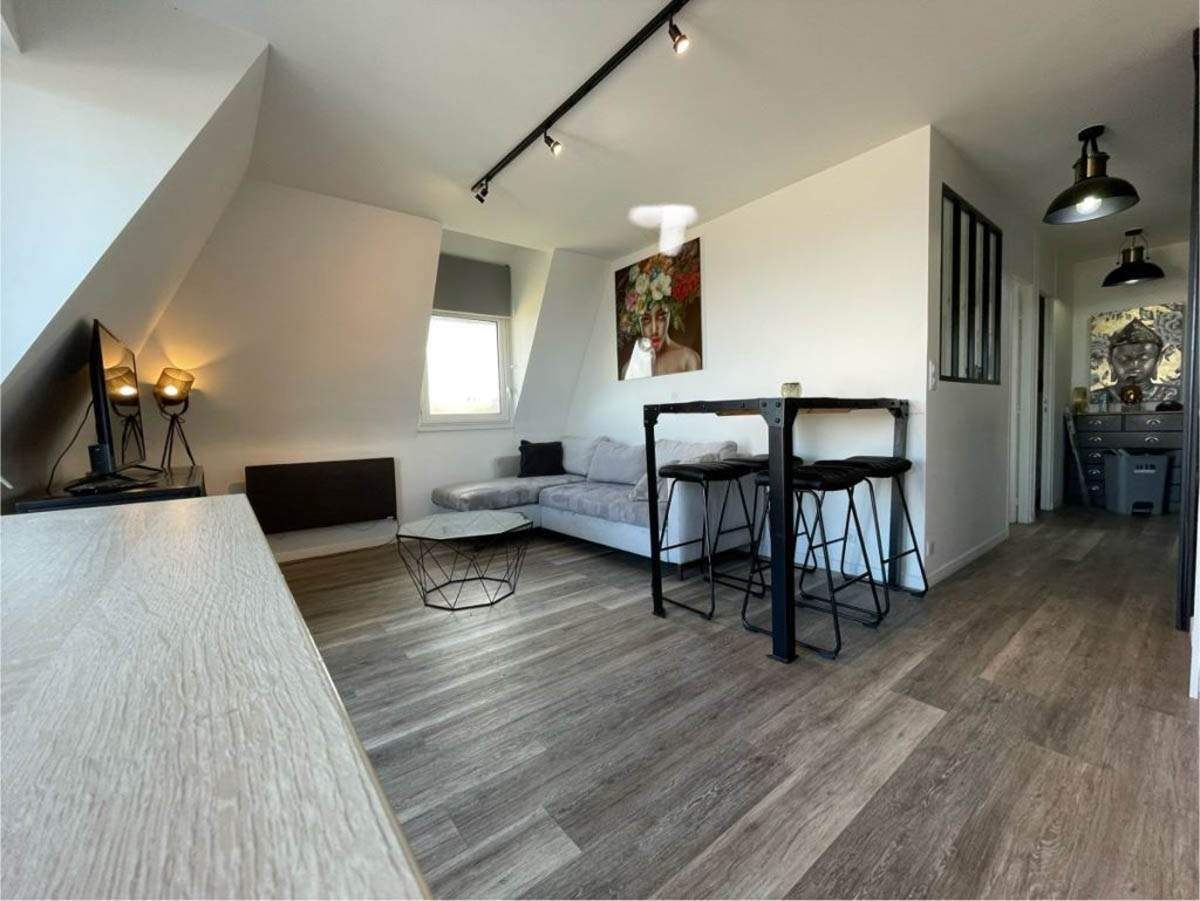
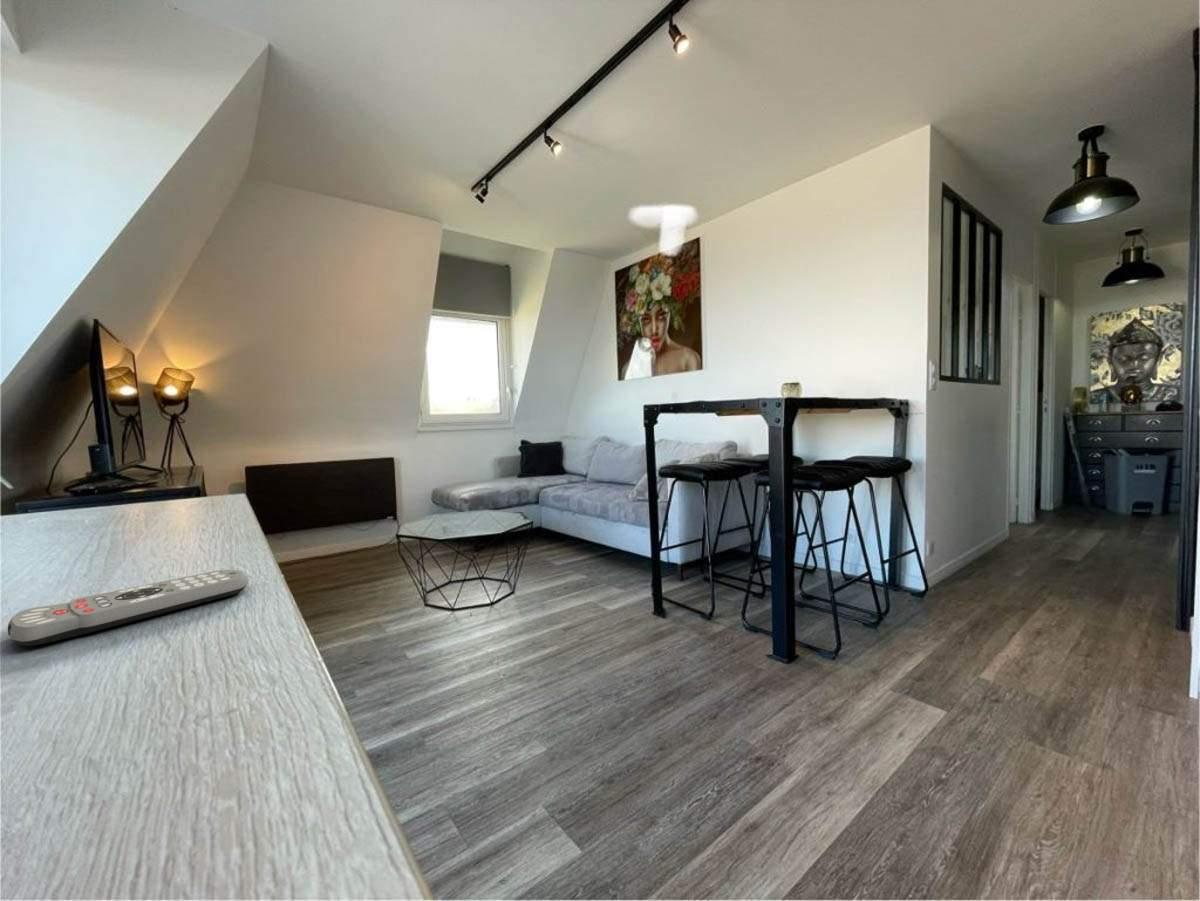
+ remote control [7,569,250,647]
